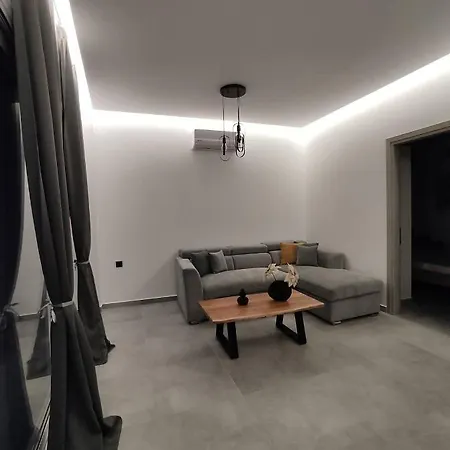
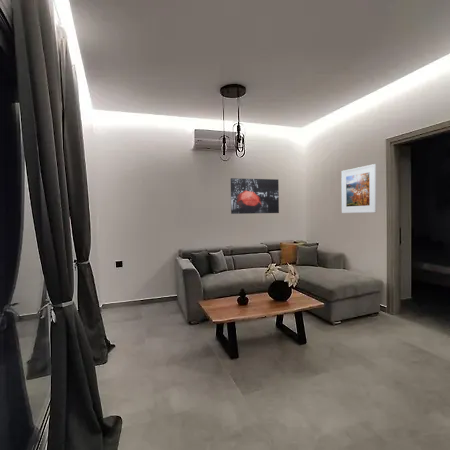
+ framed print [340,163,377,214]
+ wall art [230,177,280,215]
